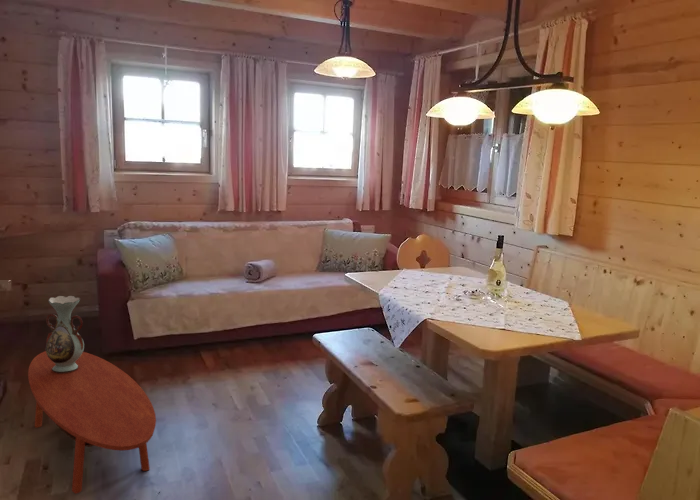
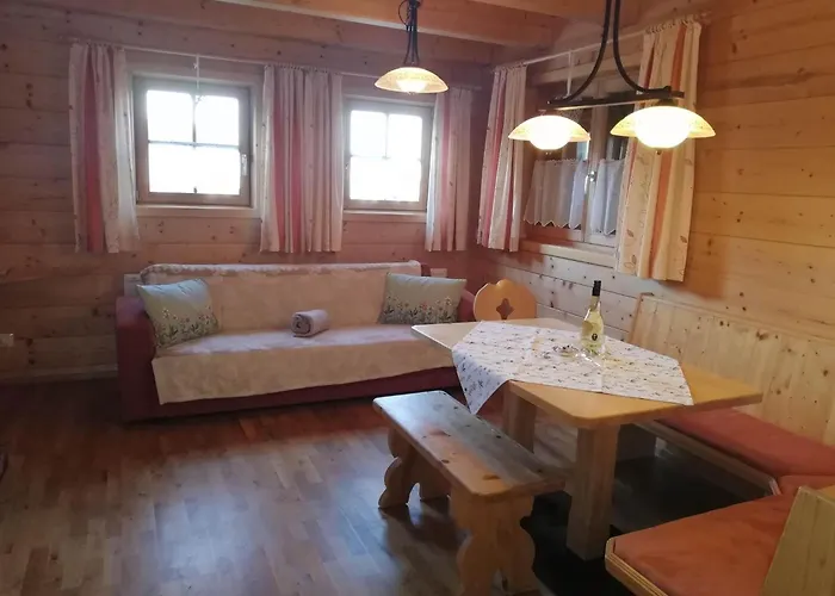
- decorative vase [45,295,85,373]
- coffee table [27,350,157,494]
